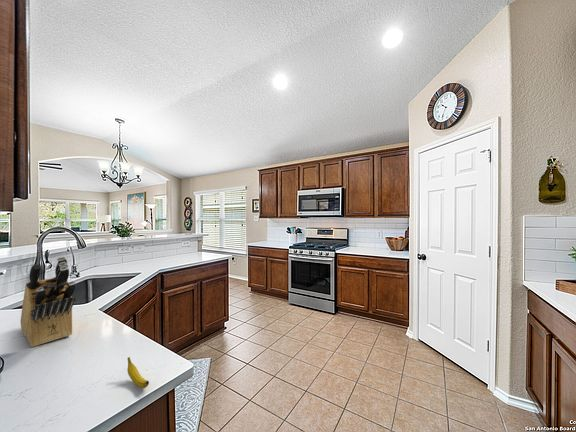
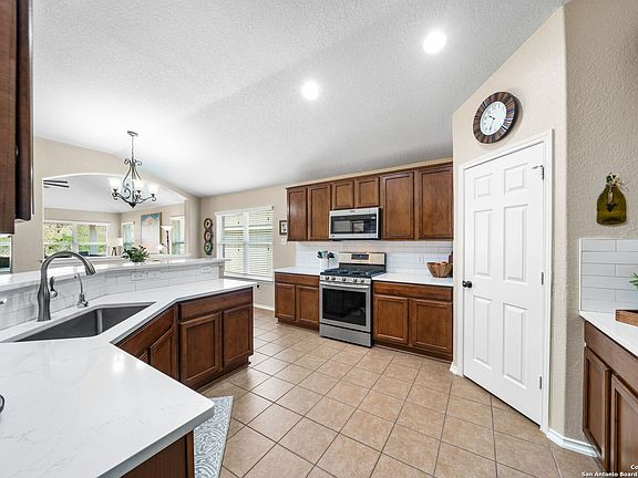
- knife block [20,256,77,348]
- banana [127,356,150,389]
